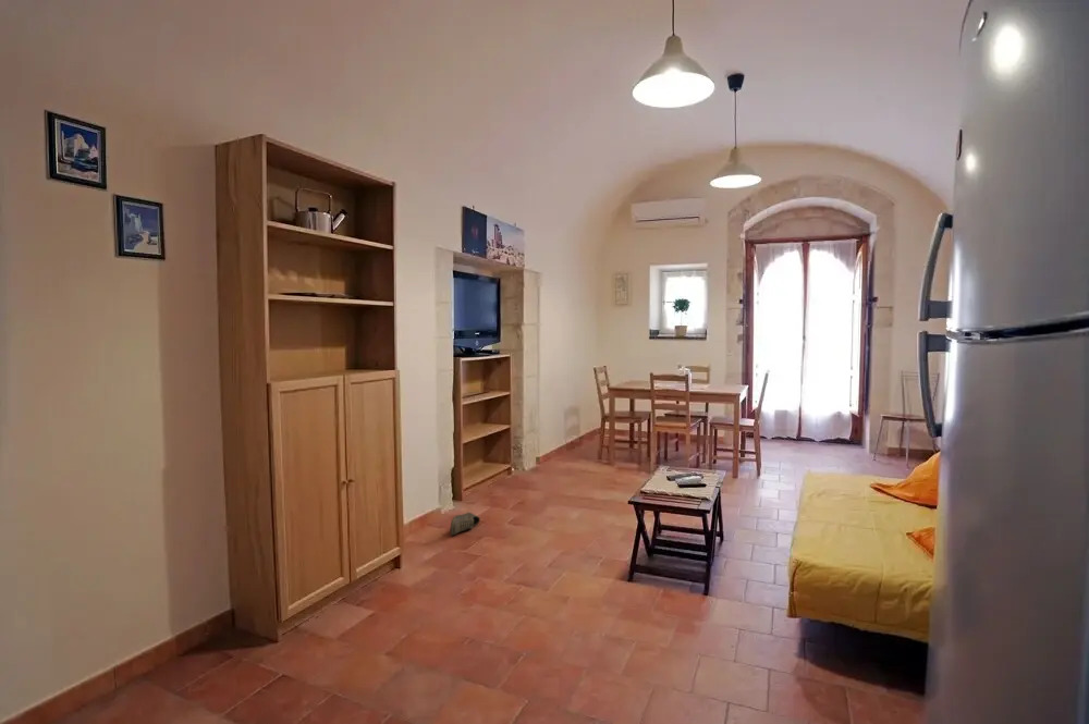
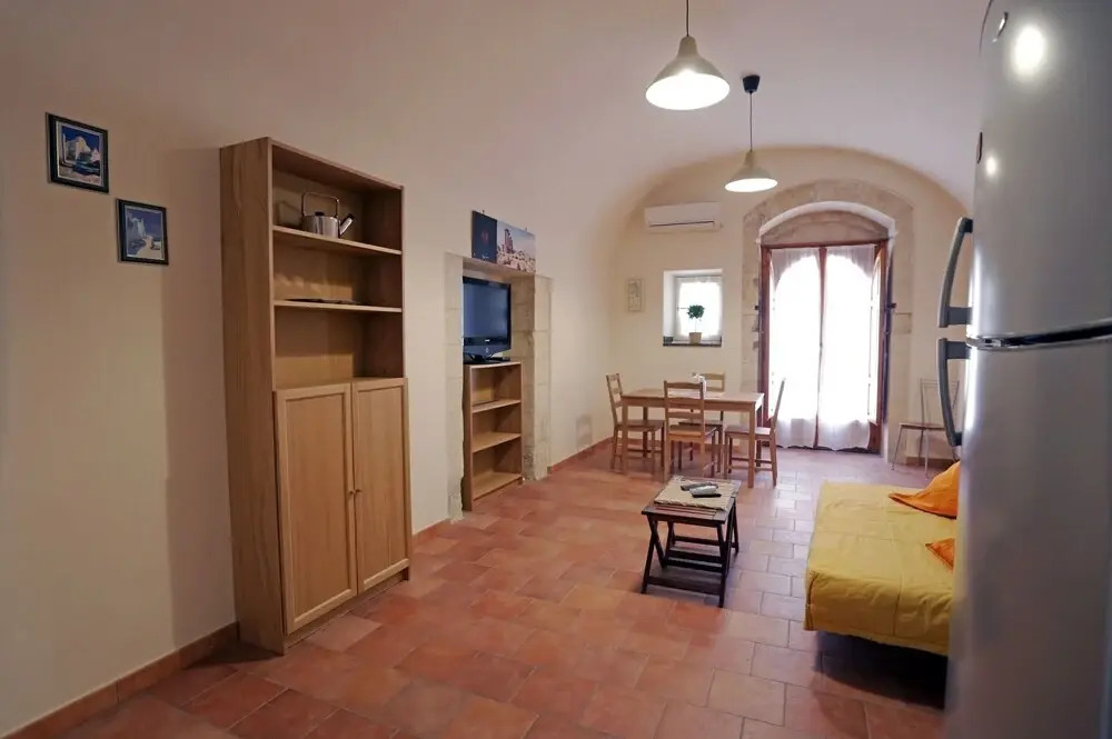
- shoe [449,512,481,537]
